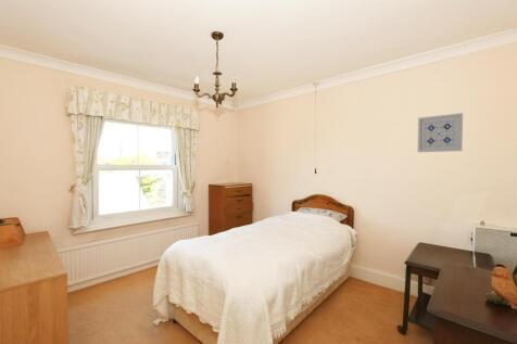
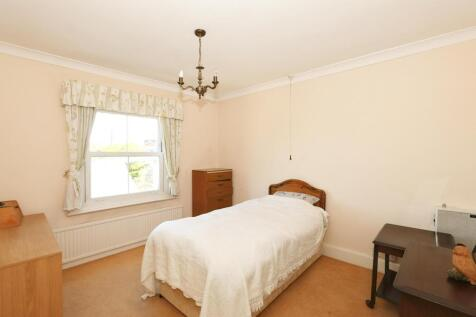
- wall art [417,112,464,153]
